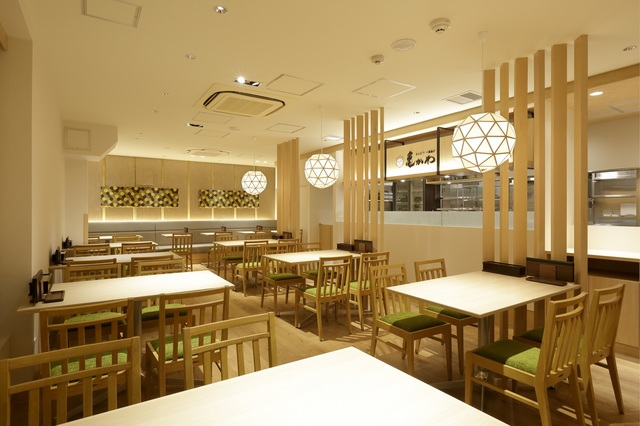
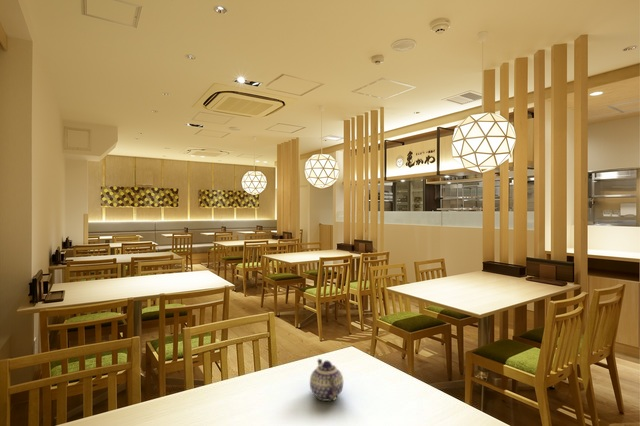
+ teapot [309,358,344,402]
